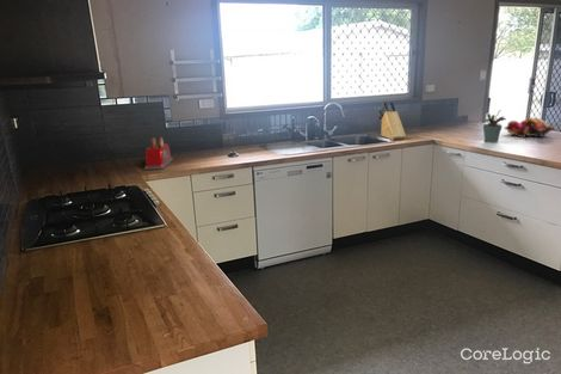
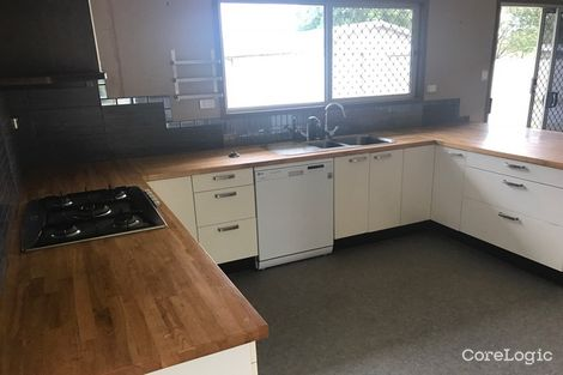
- toaster [143,135,174,171]
- fruit basket [503,116,555,139]
- knife block [377,99,407,141]
- potted plant [482,110,507,145]
